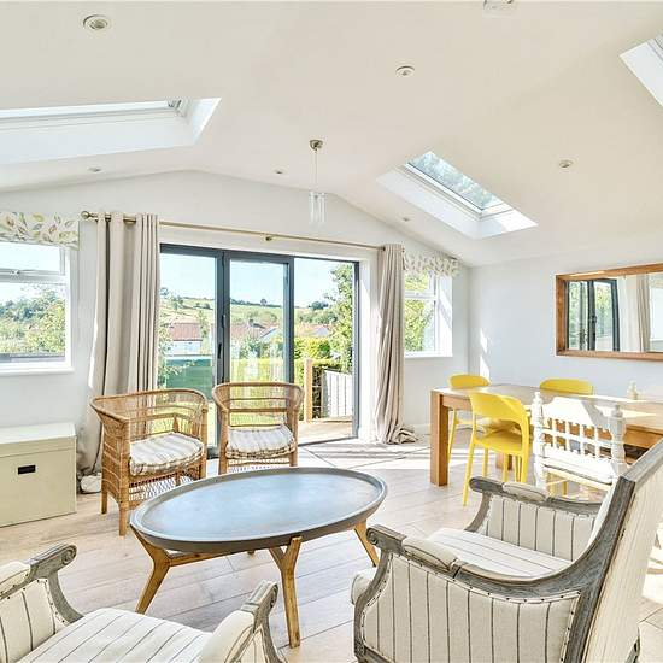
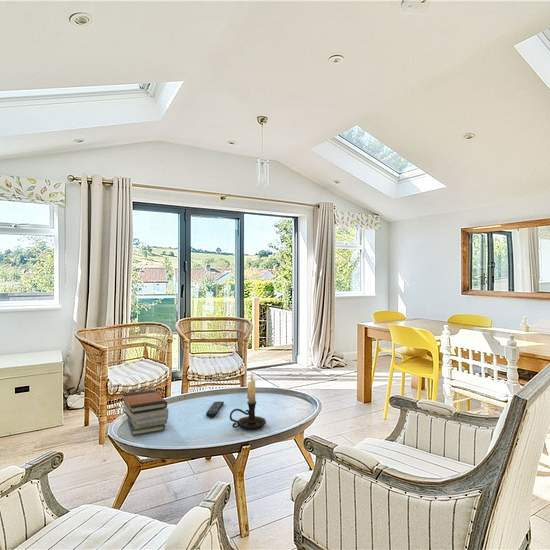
+ candle holder [229,372,267,431]
+ book stack [121,389,170,437]
+ remote control [205,400,225,418]
